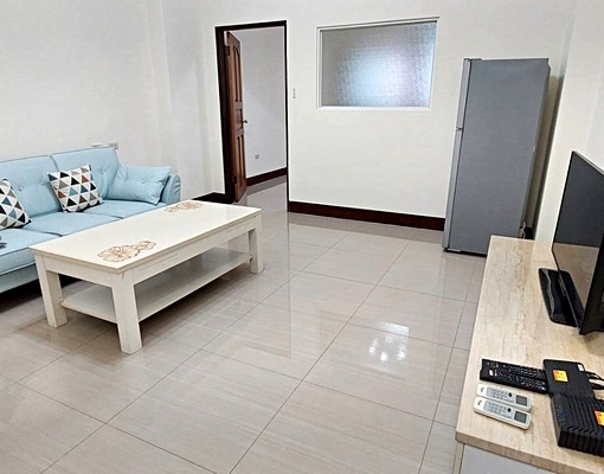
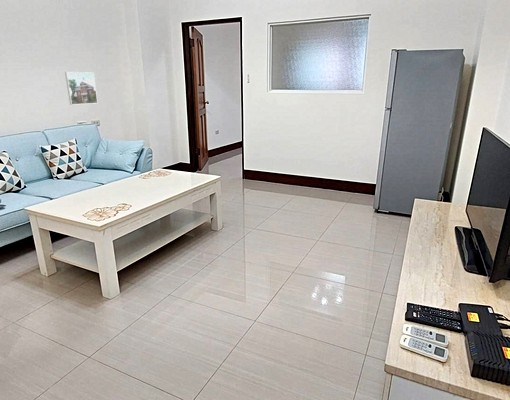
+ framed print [64,71,99,106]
